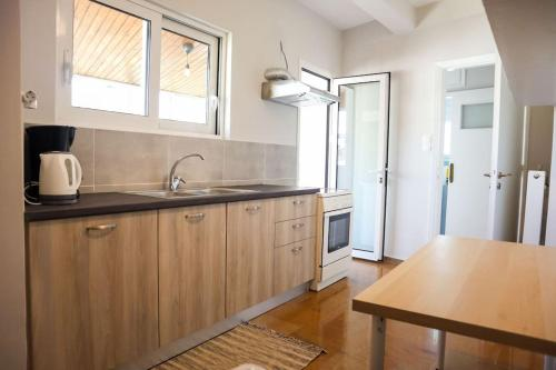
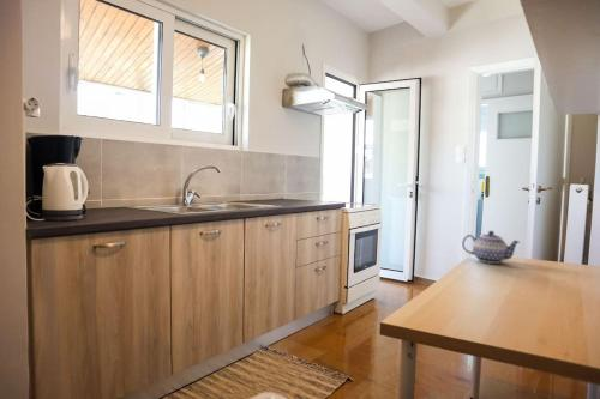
+ teapot [461,230,521,265]
